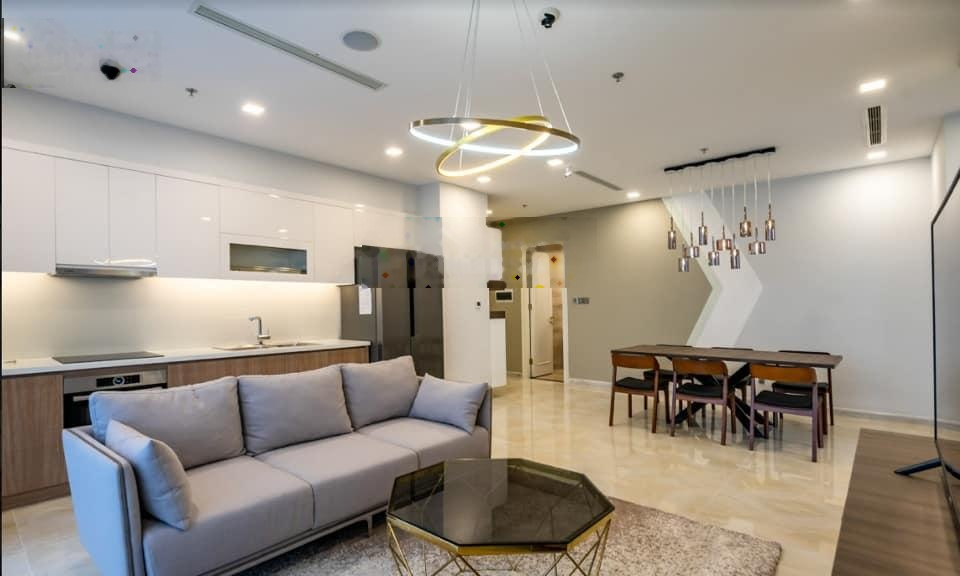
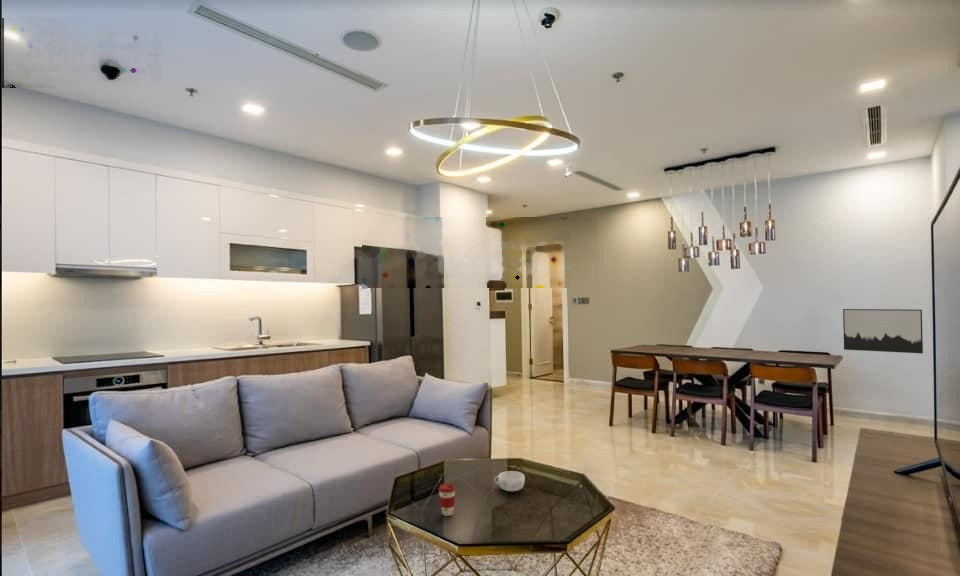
+ wall art [842,308,924,355]
+ coffee cup [437,482,457,517]
+ decorative bowl [494,470,526,492]
